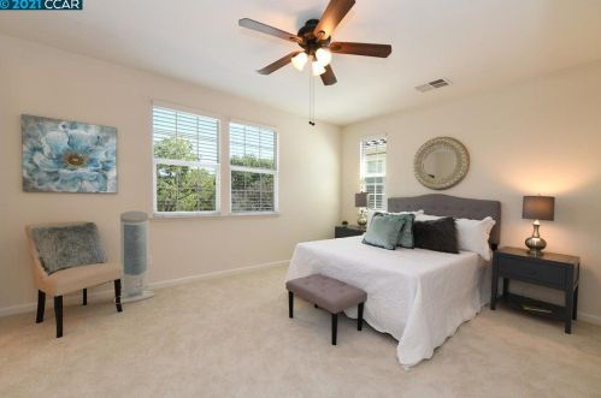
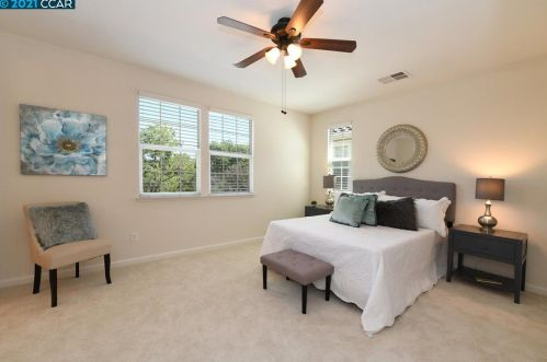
- air purifier [112,210,157,304]
